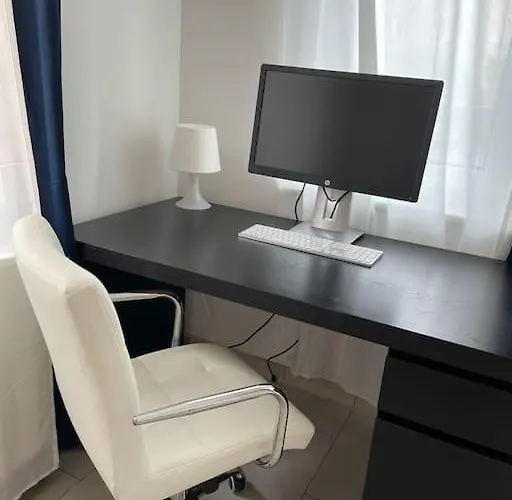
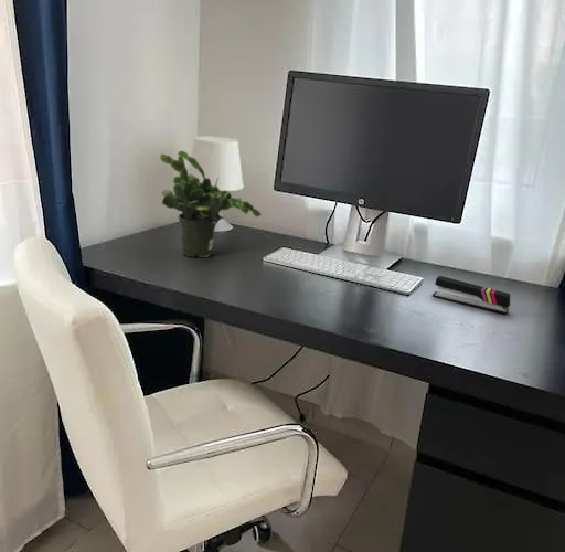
+ potted plant [159,150,263,258]
+ stapler [431,275,511,315]
